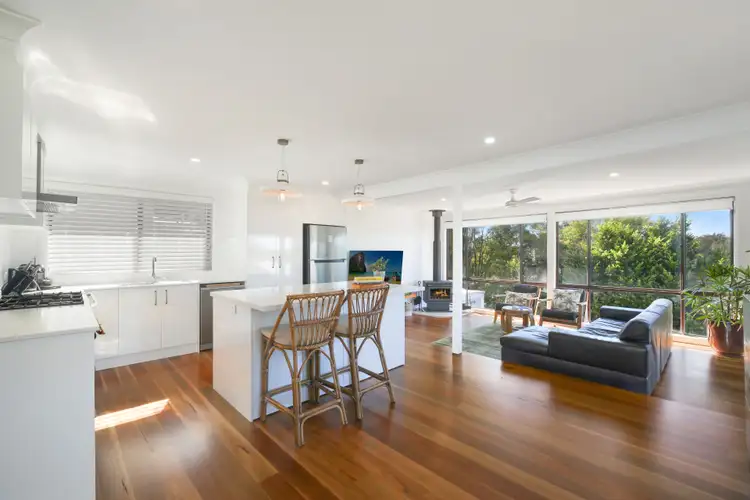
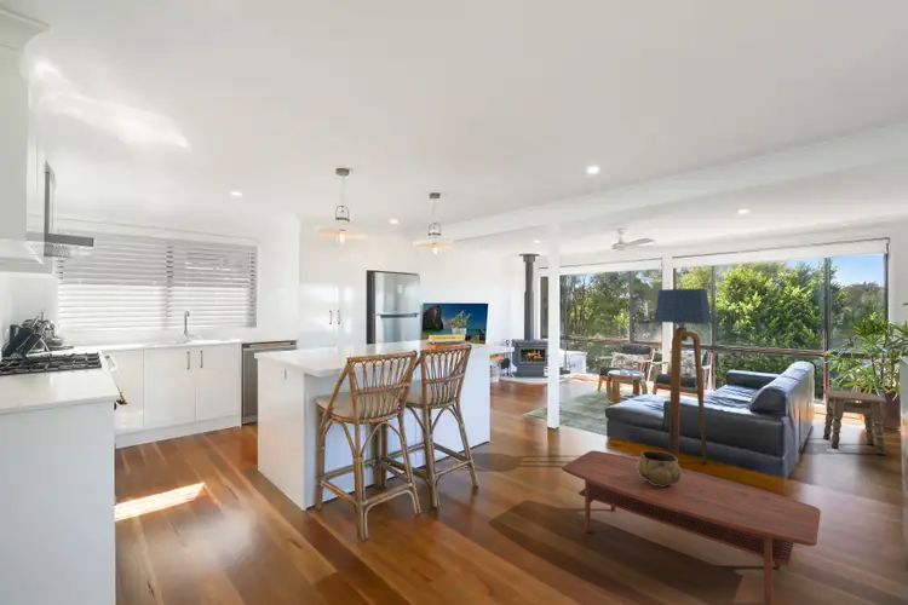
+ decorative bowl [637,450,682,486]
+ side table [822,388,887,456]
+ floor lamp [654,288,713,465]
+ coffee table [561,449,822,605]
